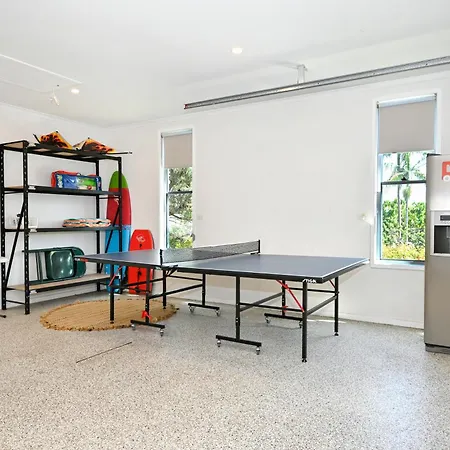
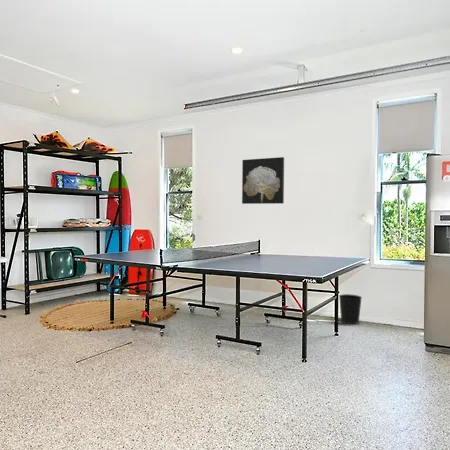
+ wastebasket [338,293,363,325]
+ wall art [241,156,285,205]
